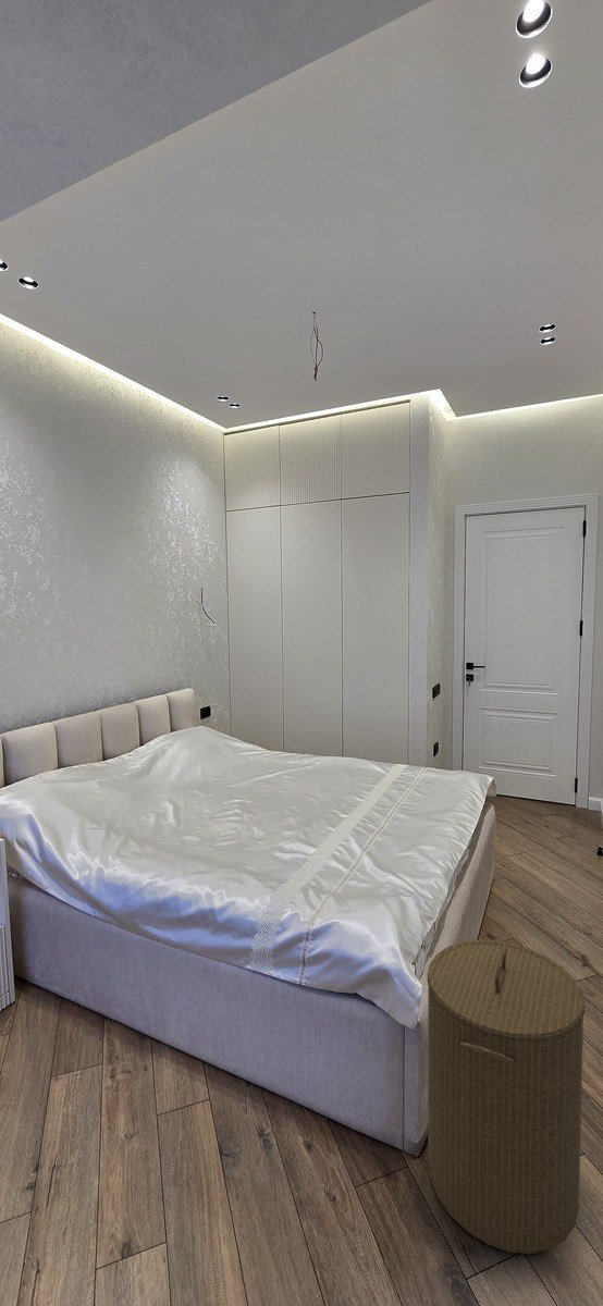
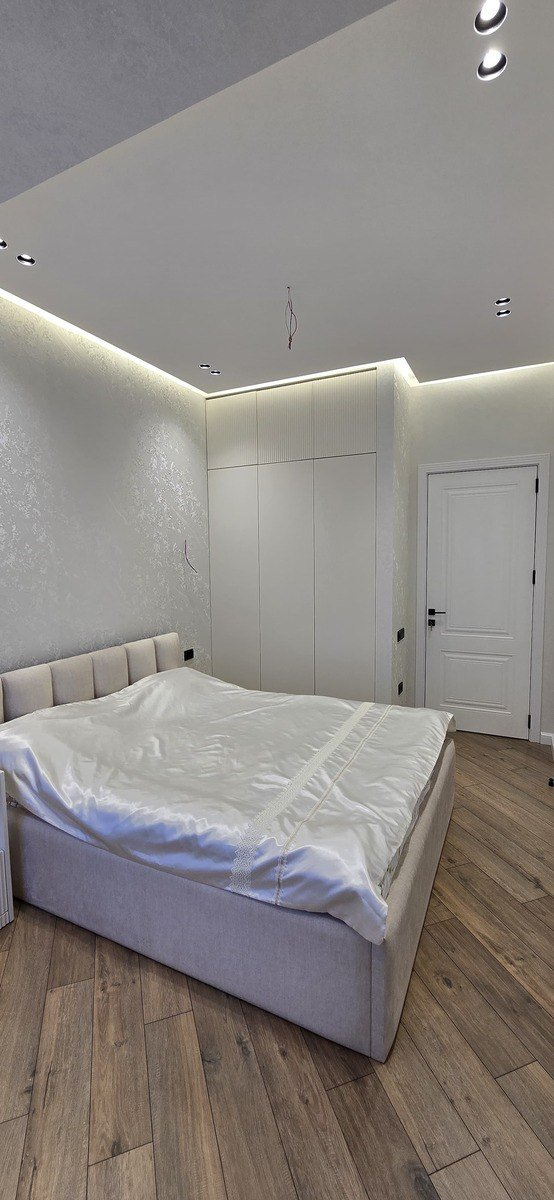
- laundry hamper [426,939,586,1255]
